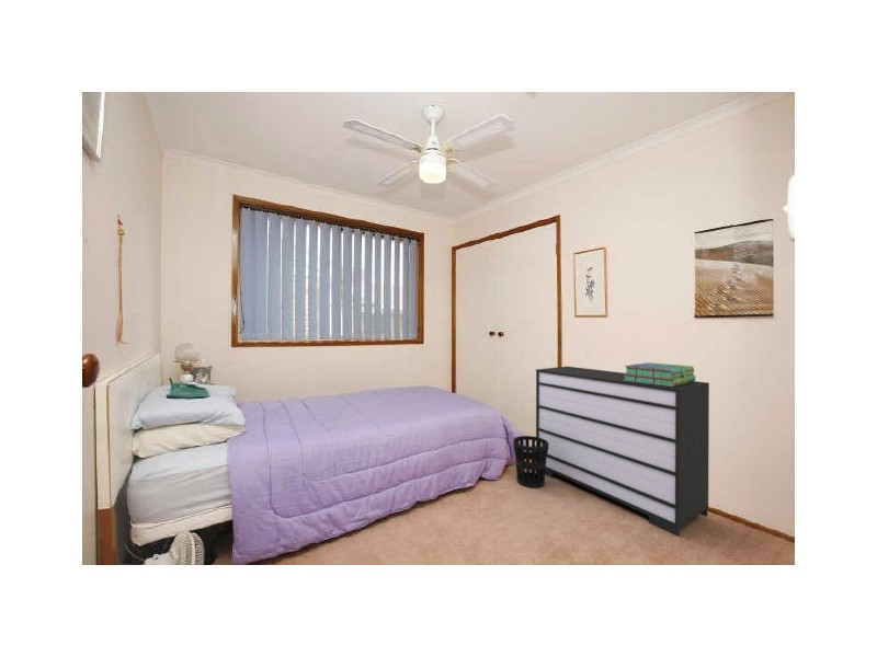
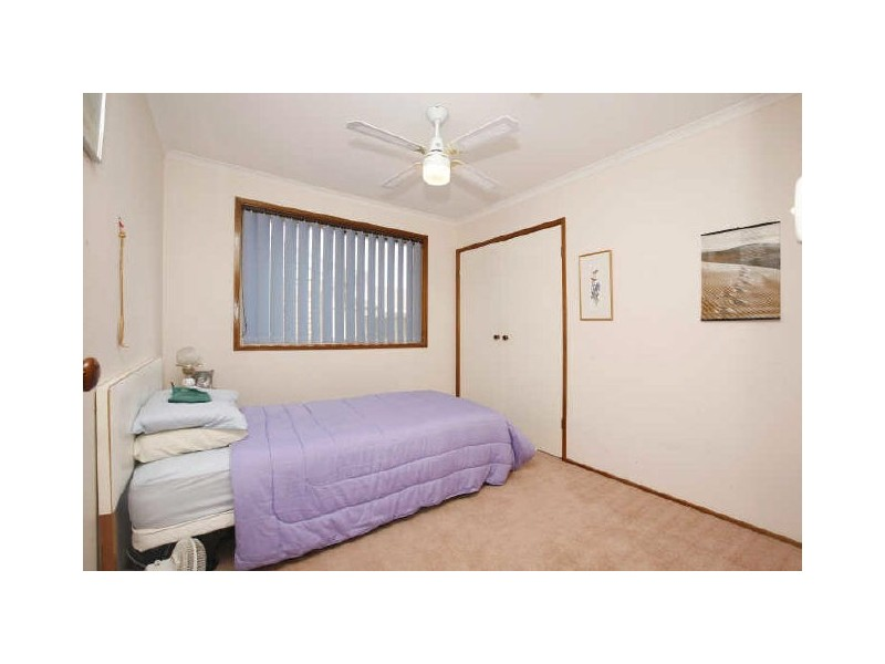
- wastebasket [512,435,548,489]
- dresser [535,366,710,538]
- stack of books [623,361,697,387]
